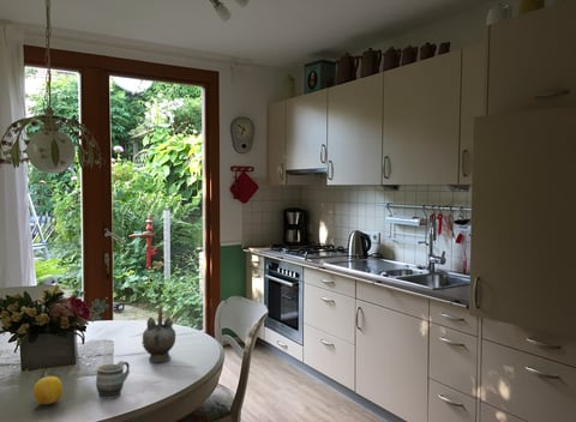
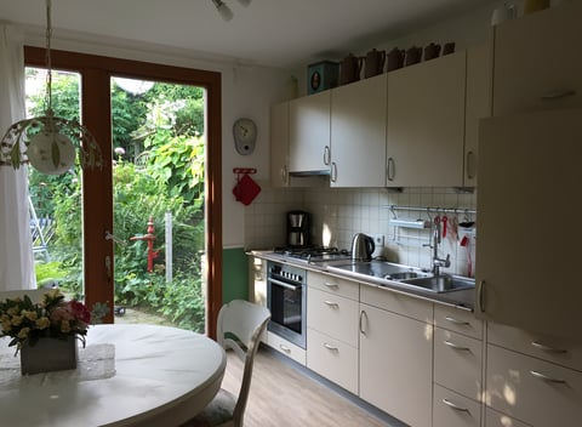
- fruit [32,375,64,405]
- teapot [140,302,178,363]
- mug [95,360,131,400]
